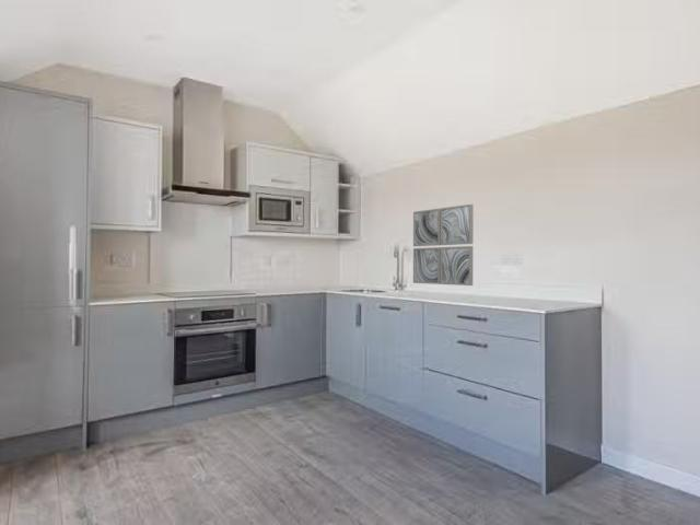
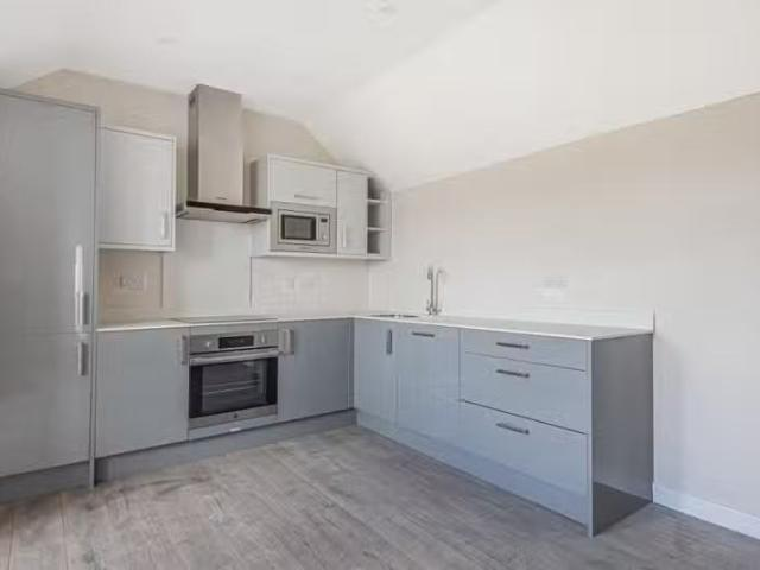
- wall art [412,203,475,287]
